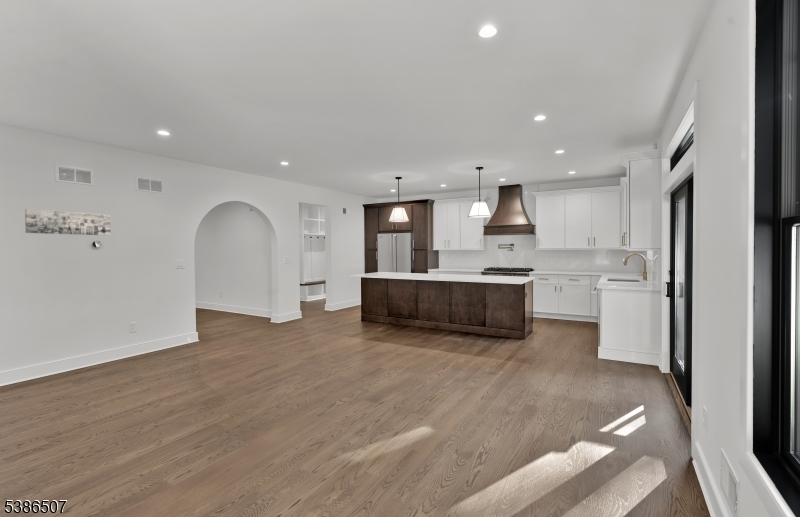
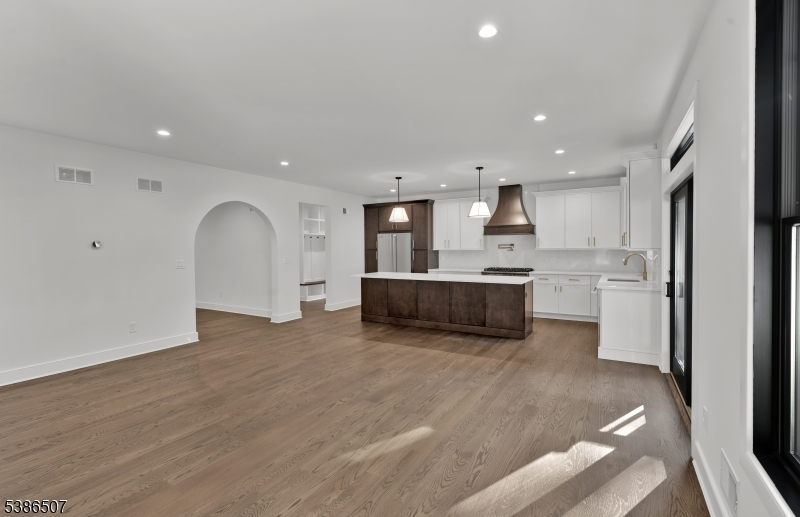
- wall art [24,208,111,236]
